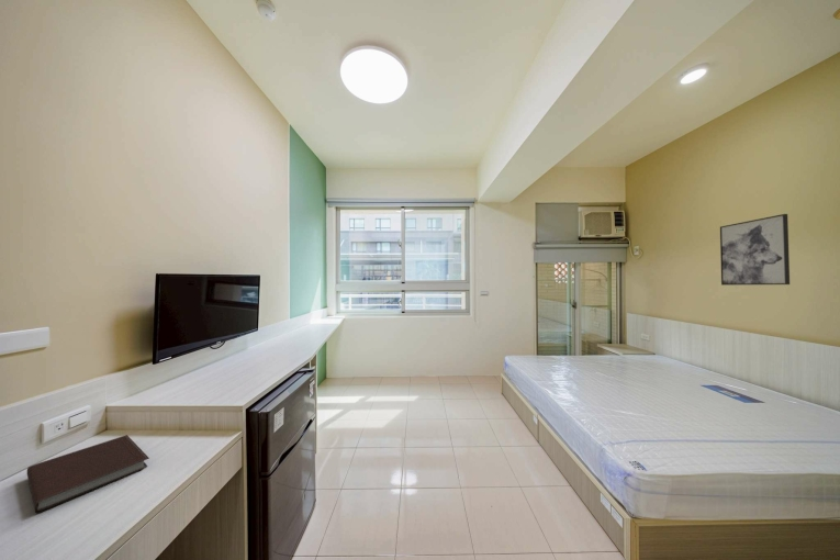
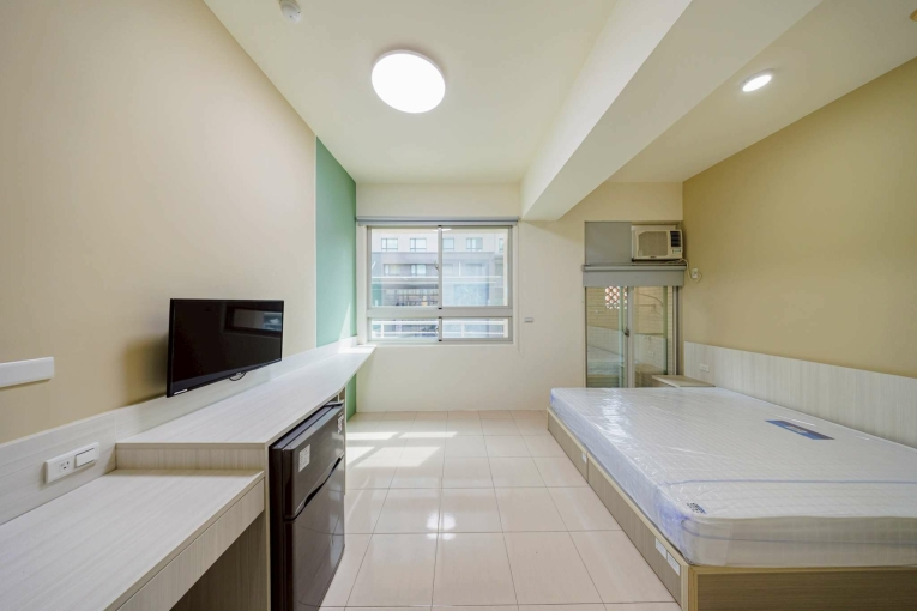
- notebook [26,434,150,514]
- wall art [719,213,791,287]
